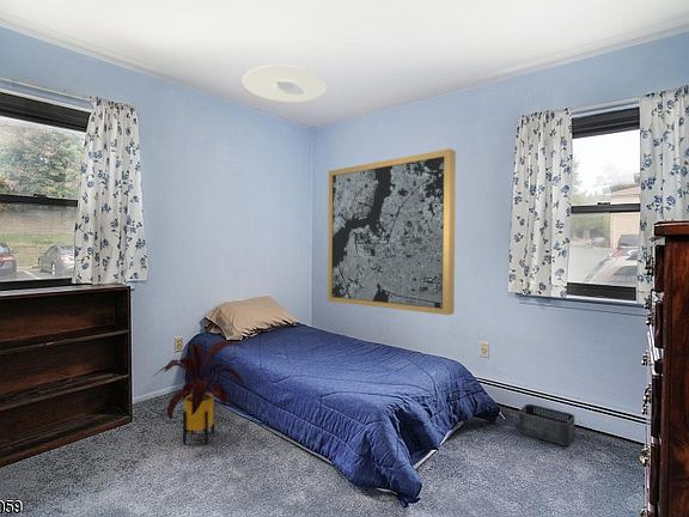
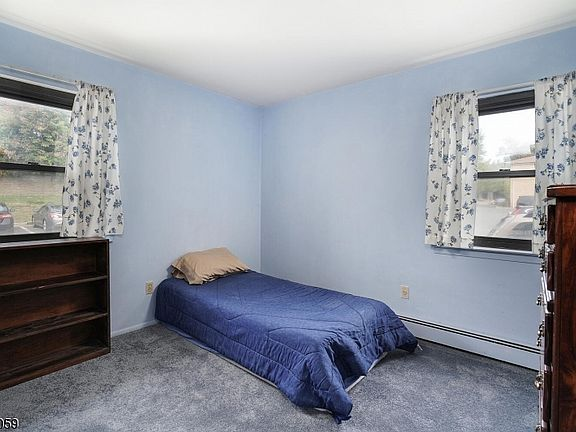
- wall art [327,148,457,316]
- ceiling light [242,63,328,103]
- house plant [153,340,248,445]
- storage bin [518,403,575,446]
